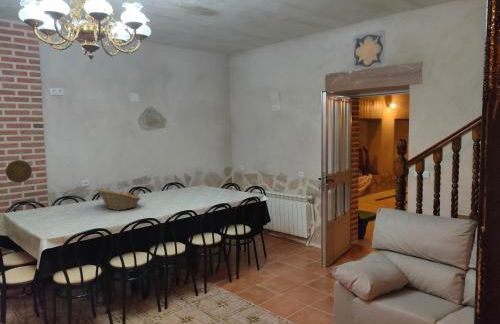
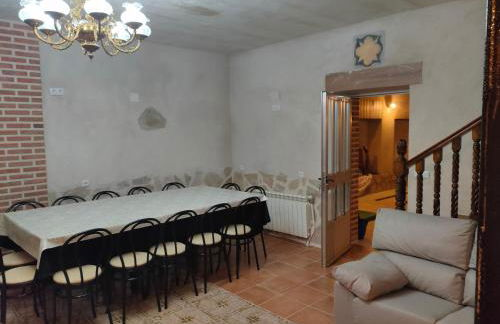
- decorative plate [5,159,33,184]
- fruit basket [96,188,142,211]
